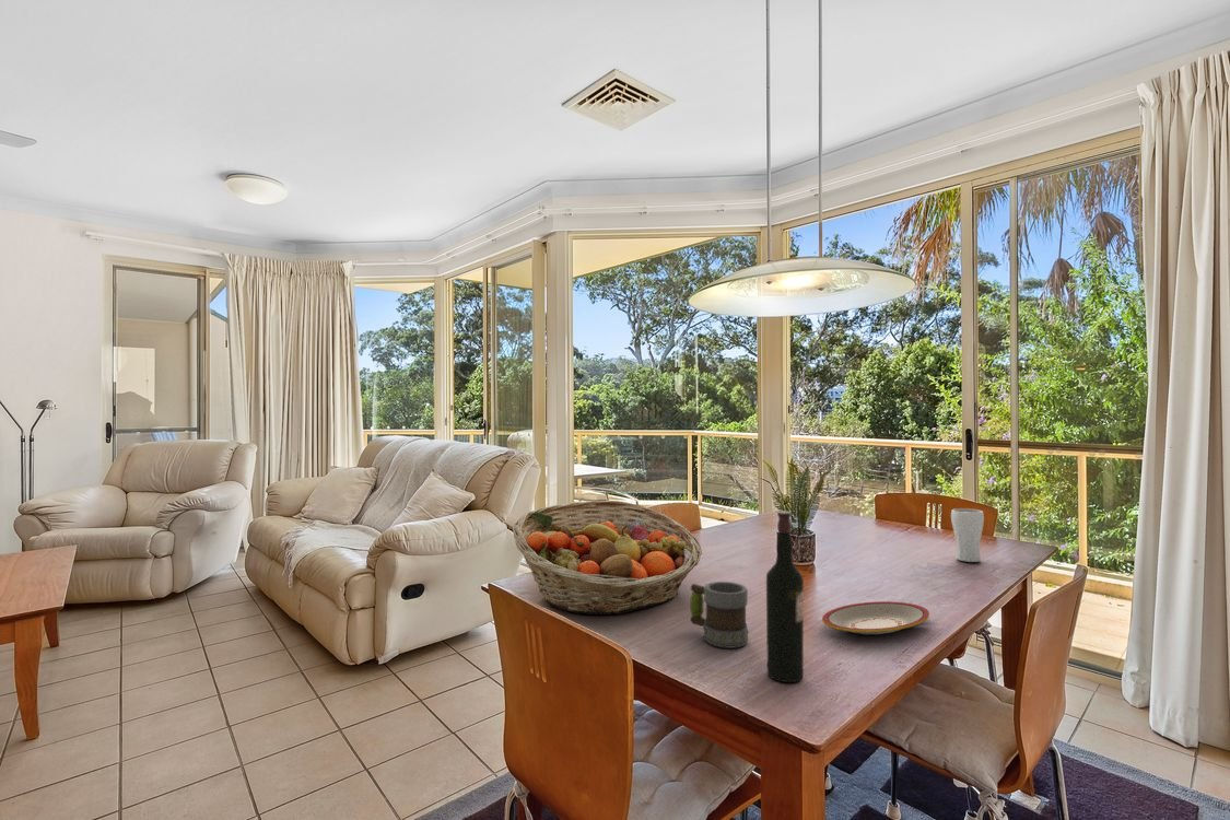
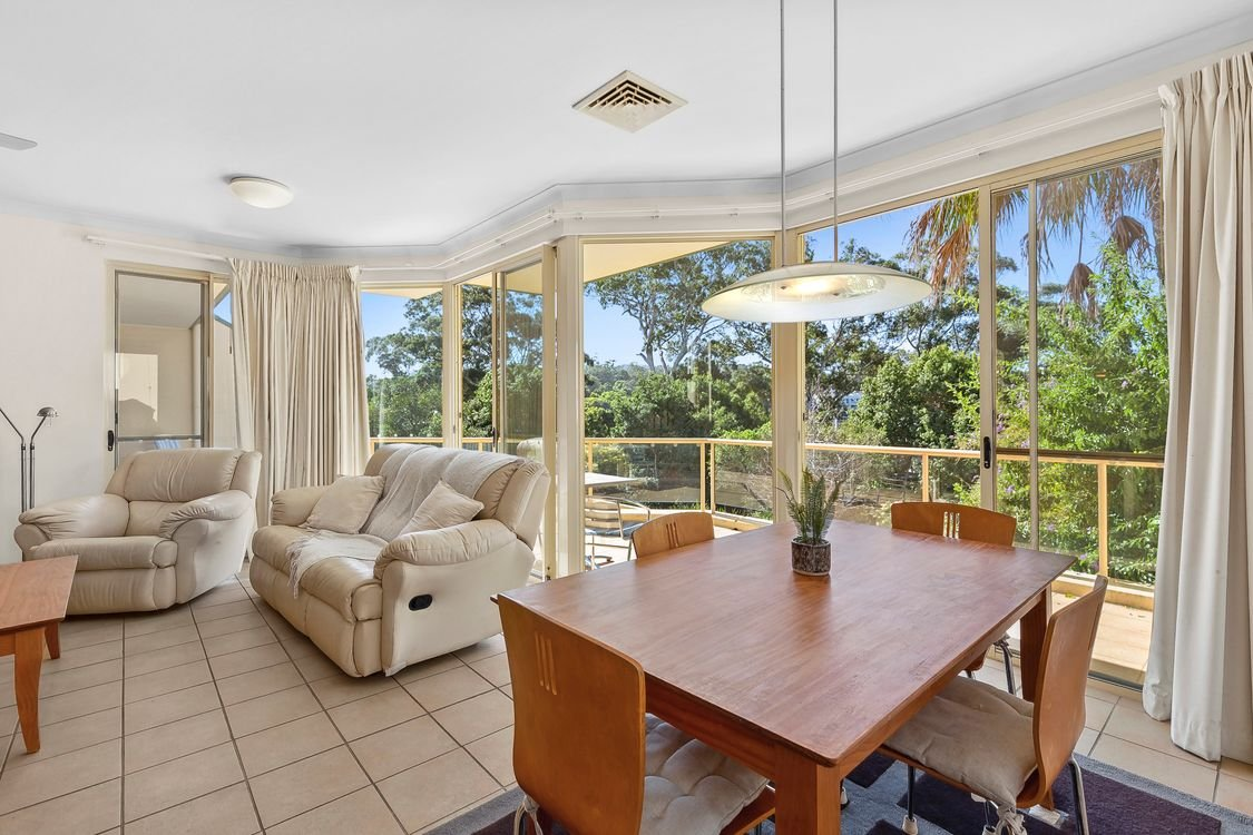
- wine bottle [765,509,805,683]
- drinking glass [950,507,985,563]
- plate [821,600,930,635]
- mug [689,581,750,649]
- fruit basket [512,500,703,616]
